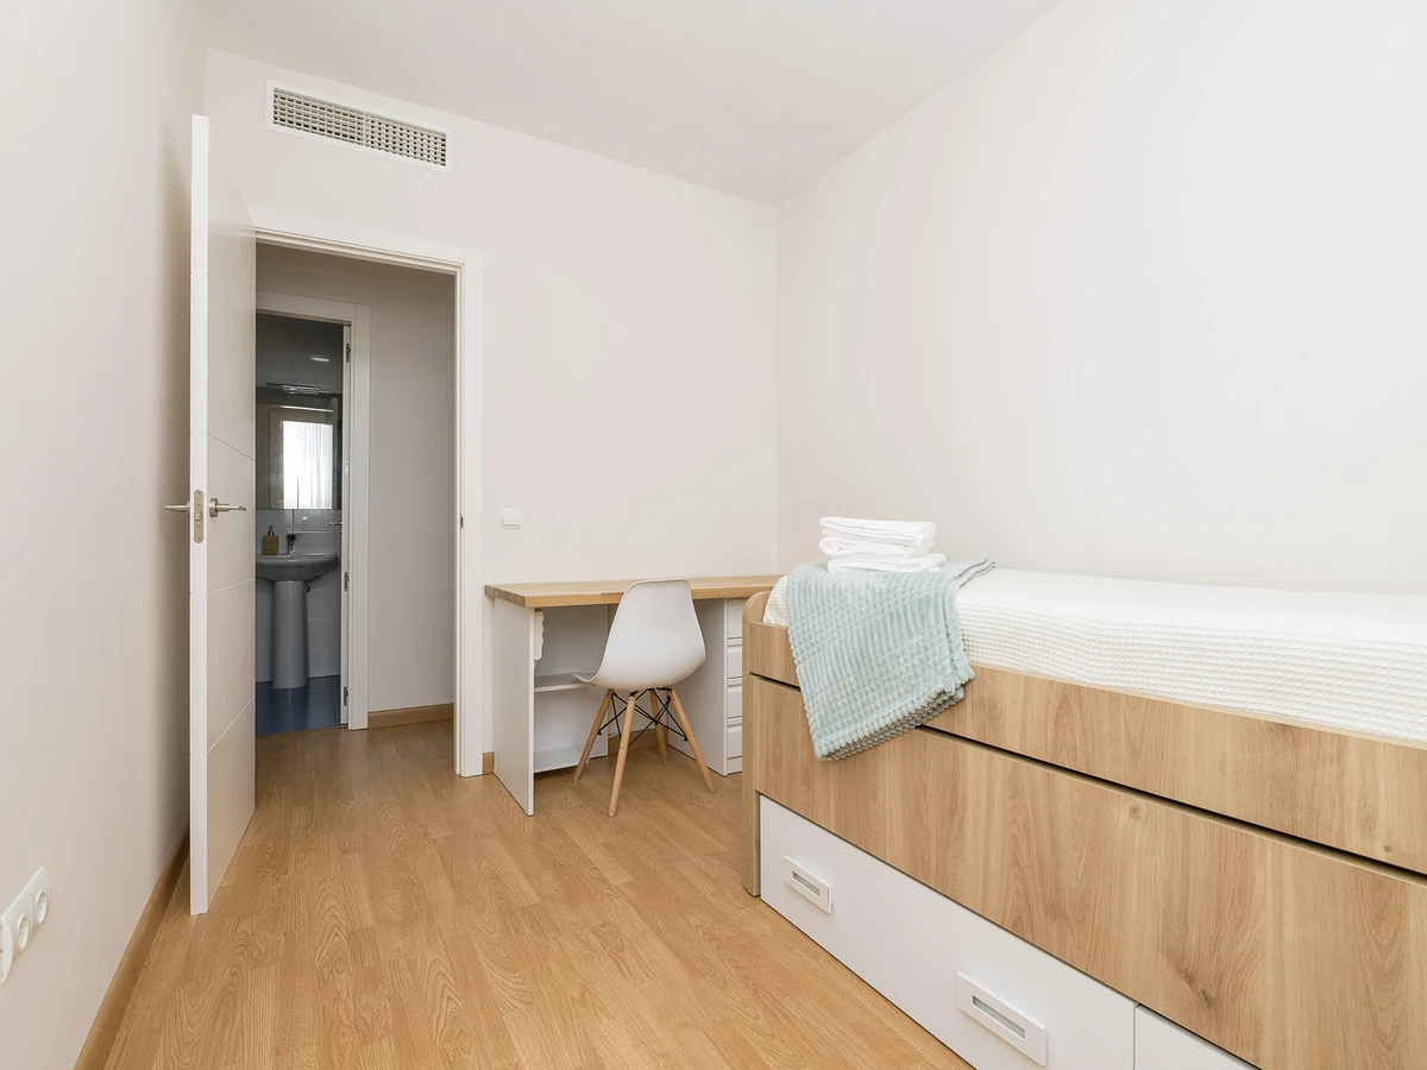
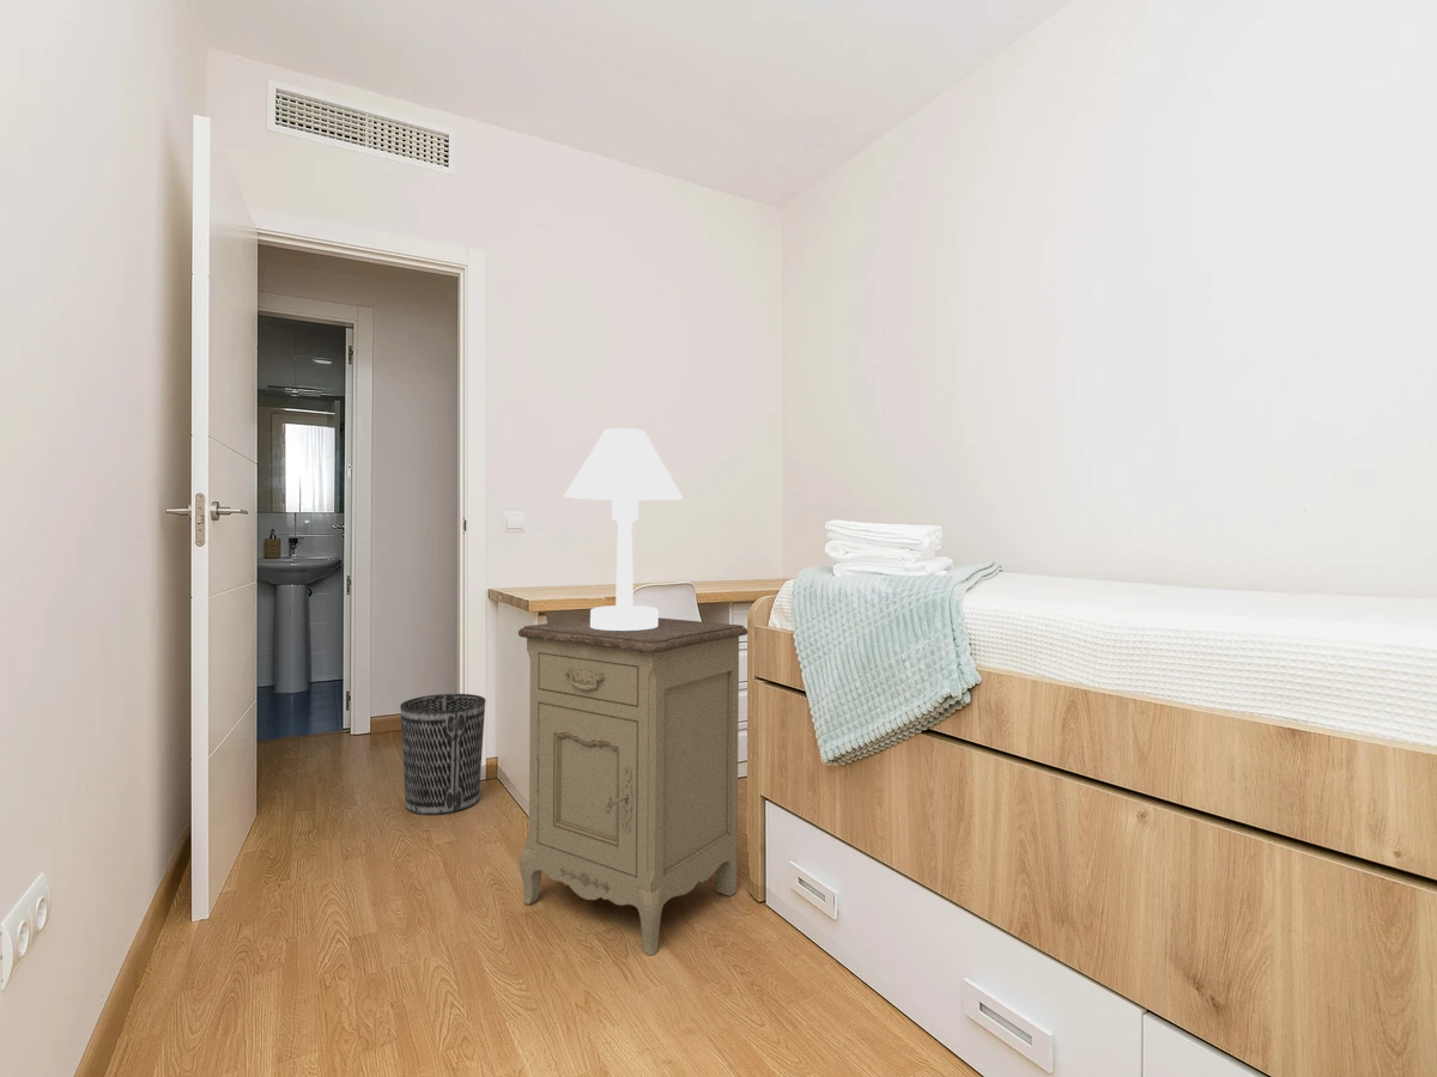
+ wastebasket [399,693,486,816]
+ lamp [563,427,684,631]
+ nightstand [517,616,748,956]
